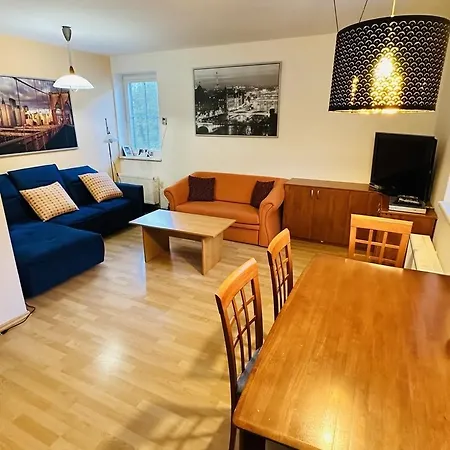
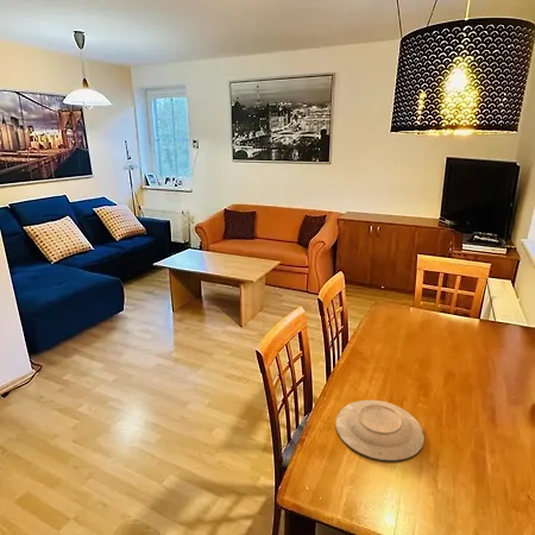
+ plate [335,399,426,461]
